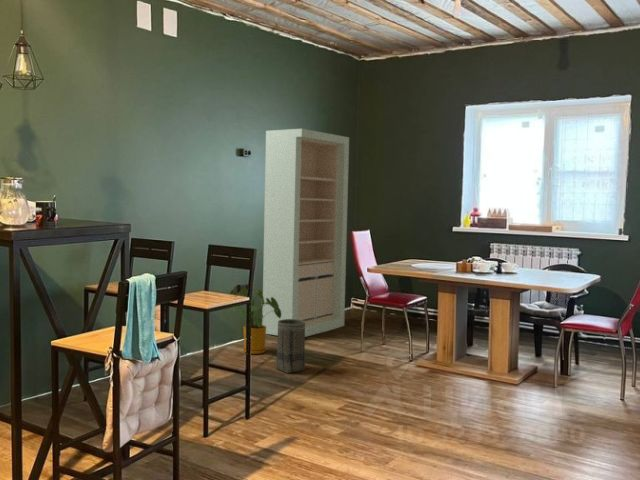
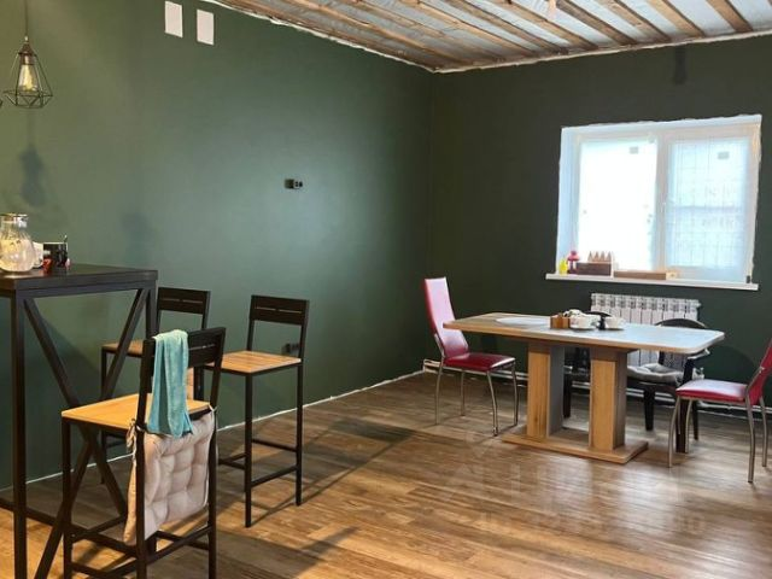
- storage cabinet [261,128,350,338]
- house plant [229,286,281,355]
- basket [275,319,306,374]
